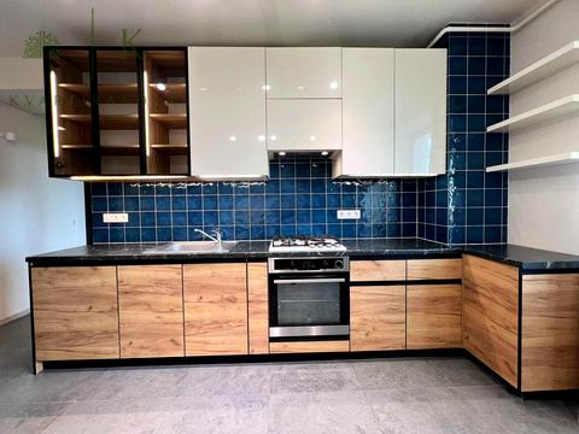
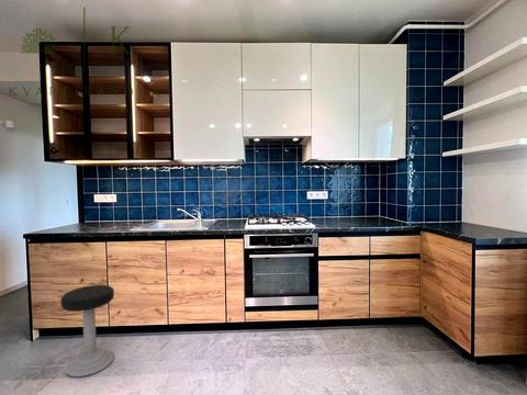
+ stool [59,284,115,377]
